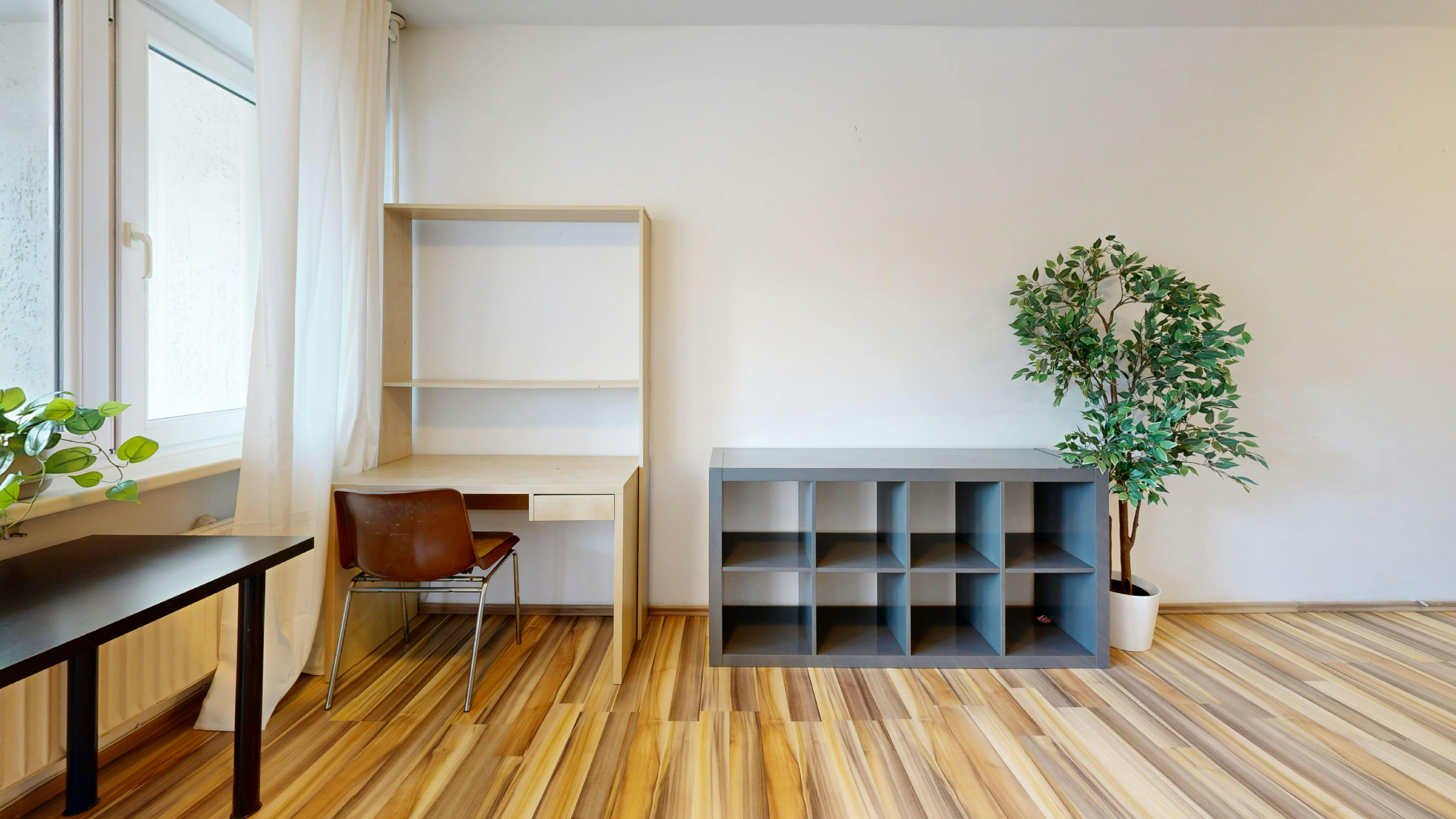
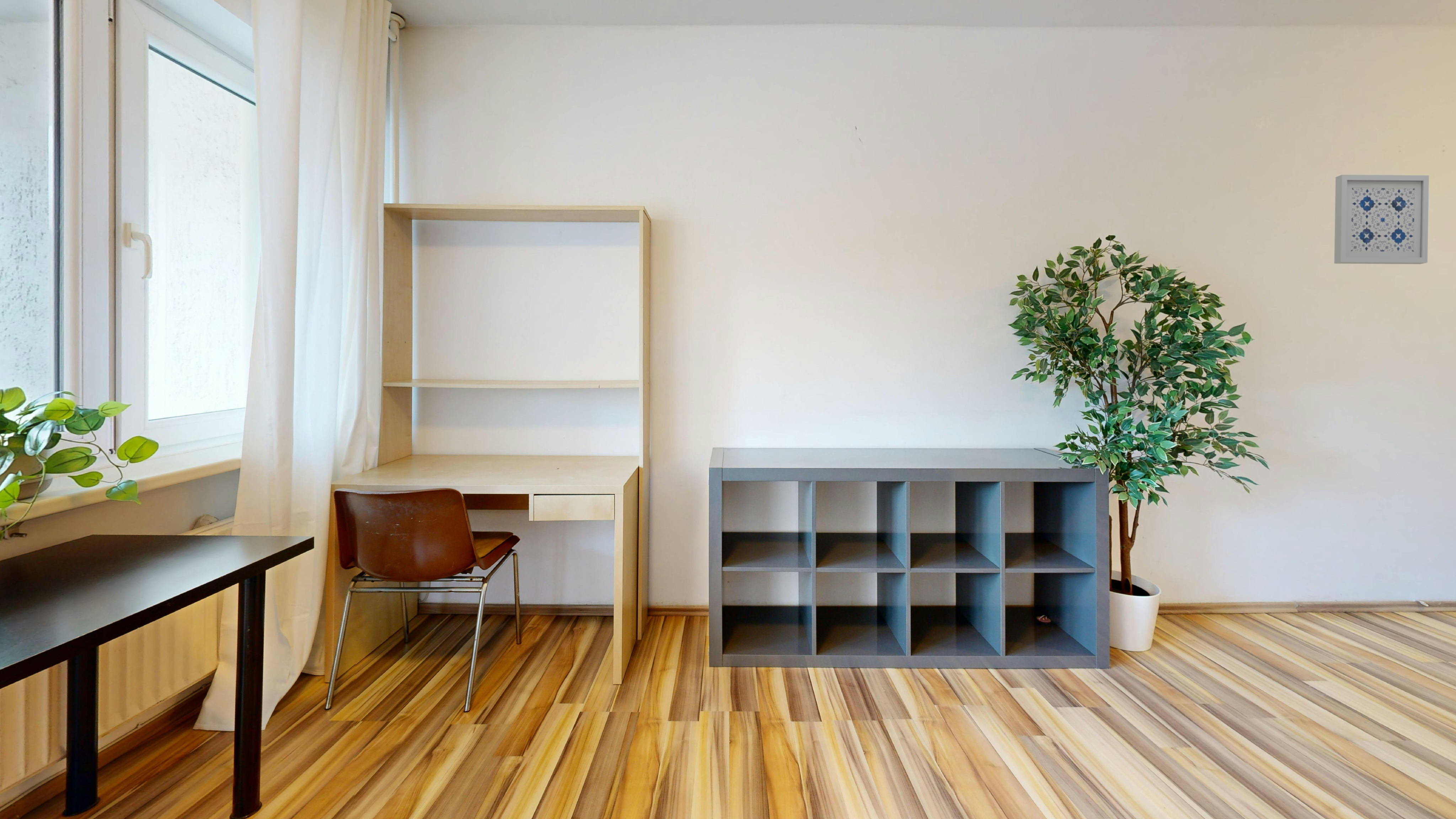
+ wall art [1334,174,1429,264]
